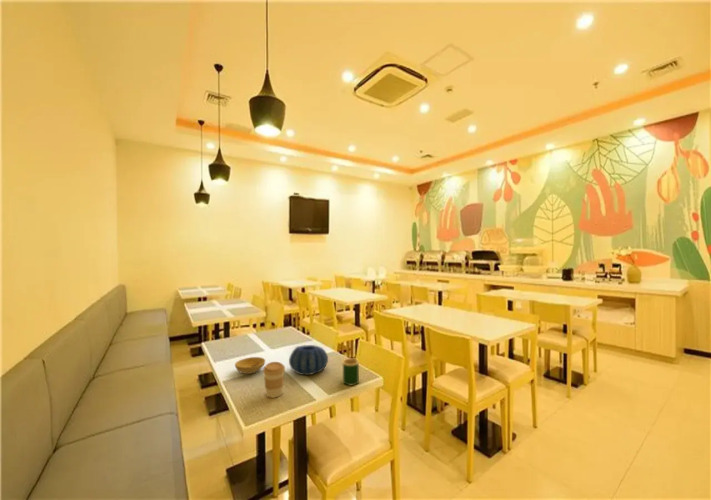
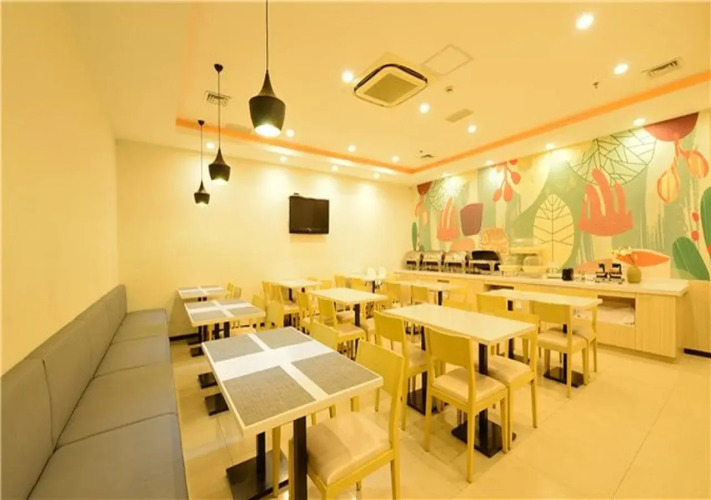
- bowl [234,356,266,375]
- mug [341,357,360,386]
- coffee cup [262,361,286,399]
- decorative bowl [288,344,329,376]
